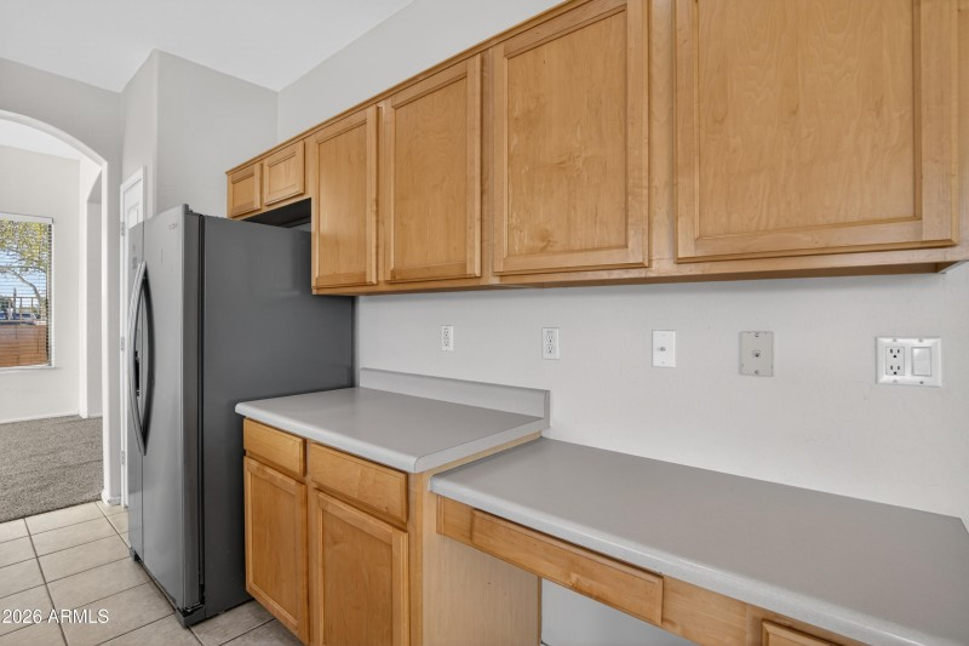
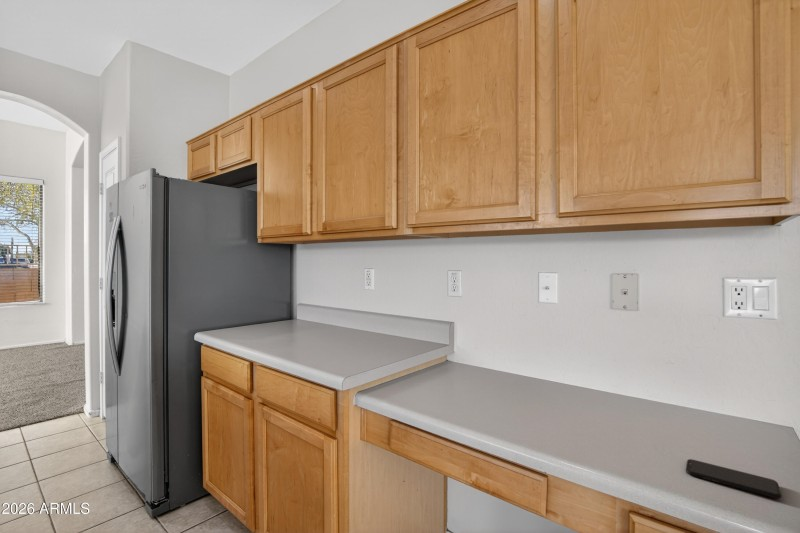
+ smartphone [685,458,783,500]
